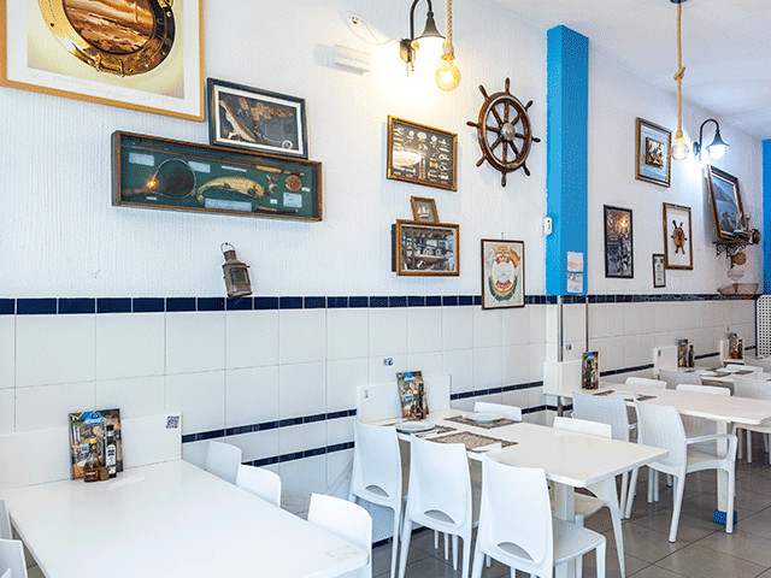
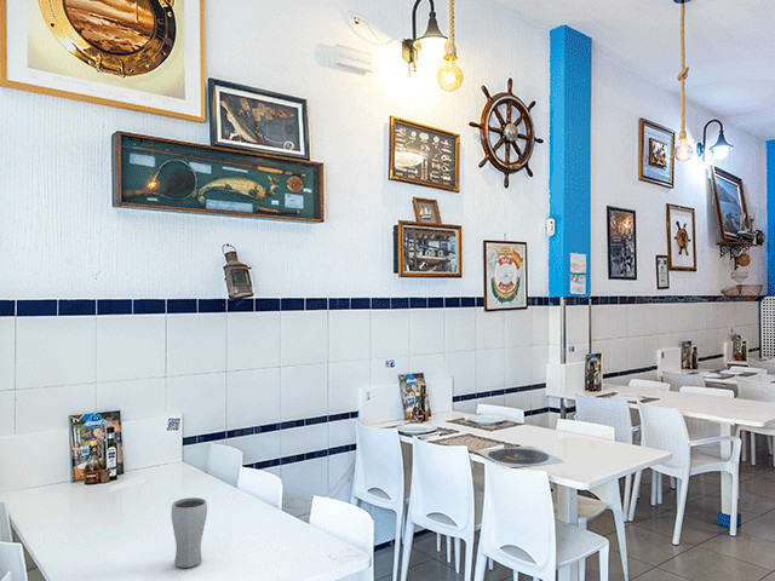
+ drinking glass [170,496,208,569]
+ plate [473,444,564,468]
